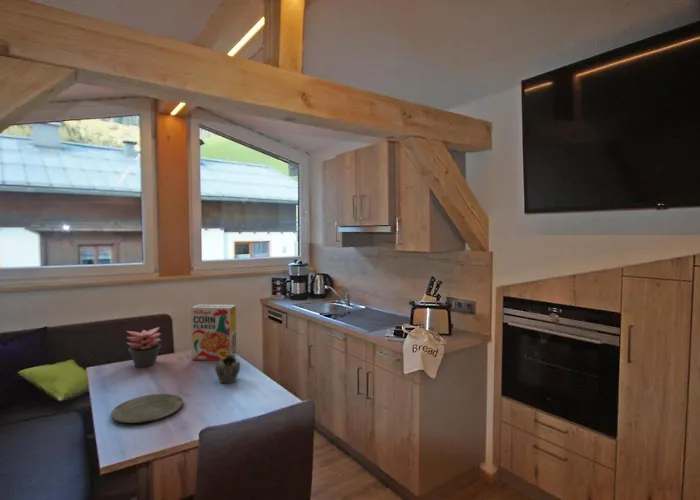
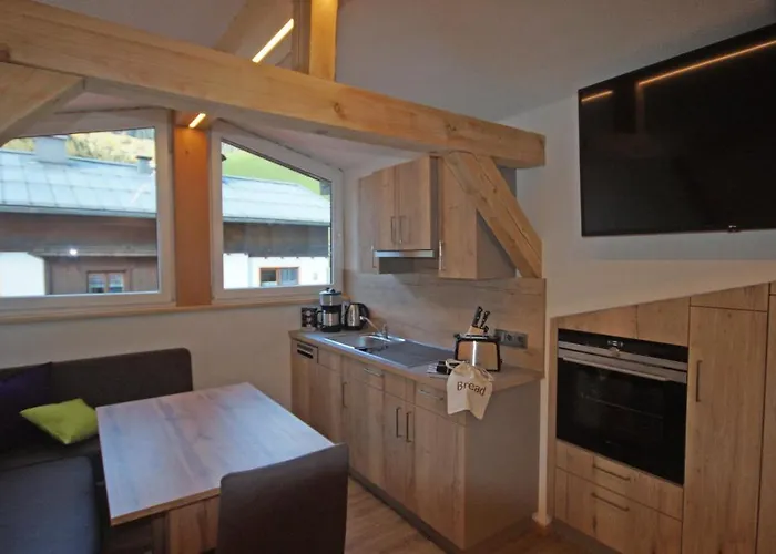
- cereal box [190,303,237,361]
- plate [110,393,184,424]
- teapot [214,355,241,384]
- succulent plant [126,326,162,368]
